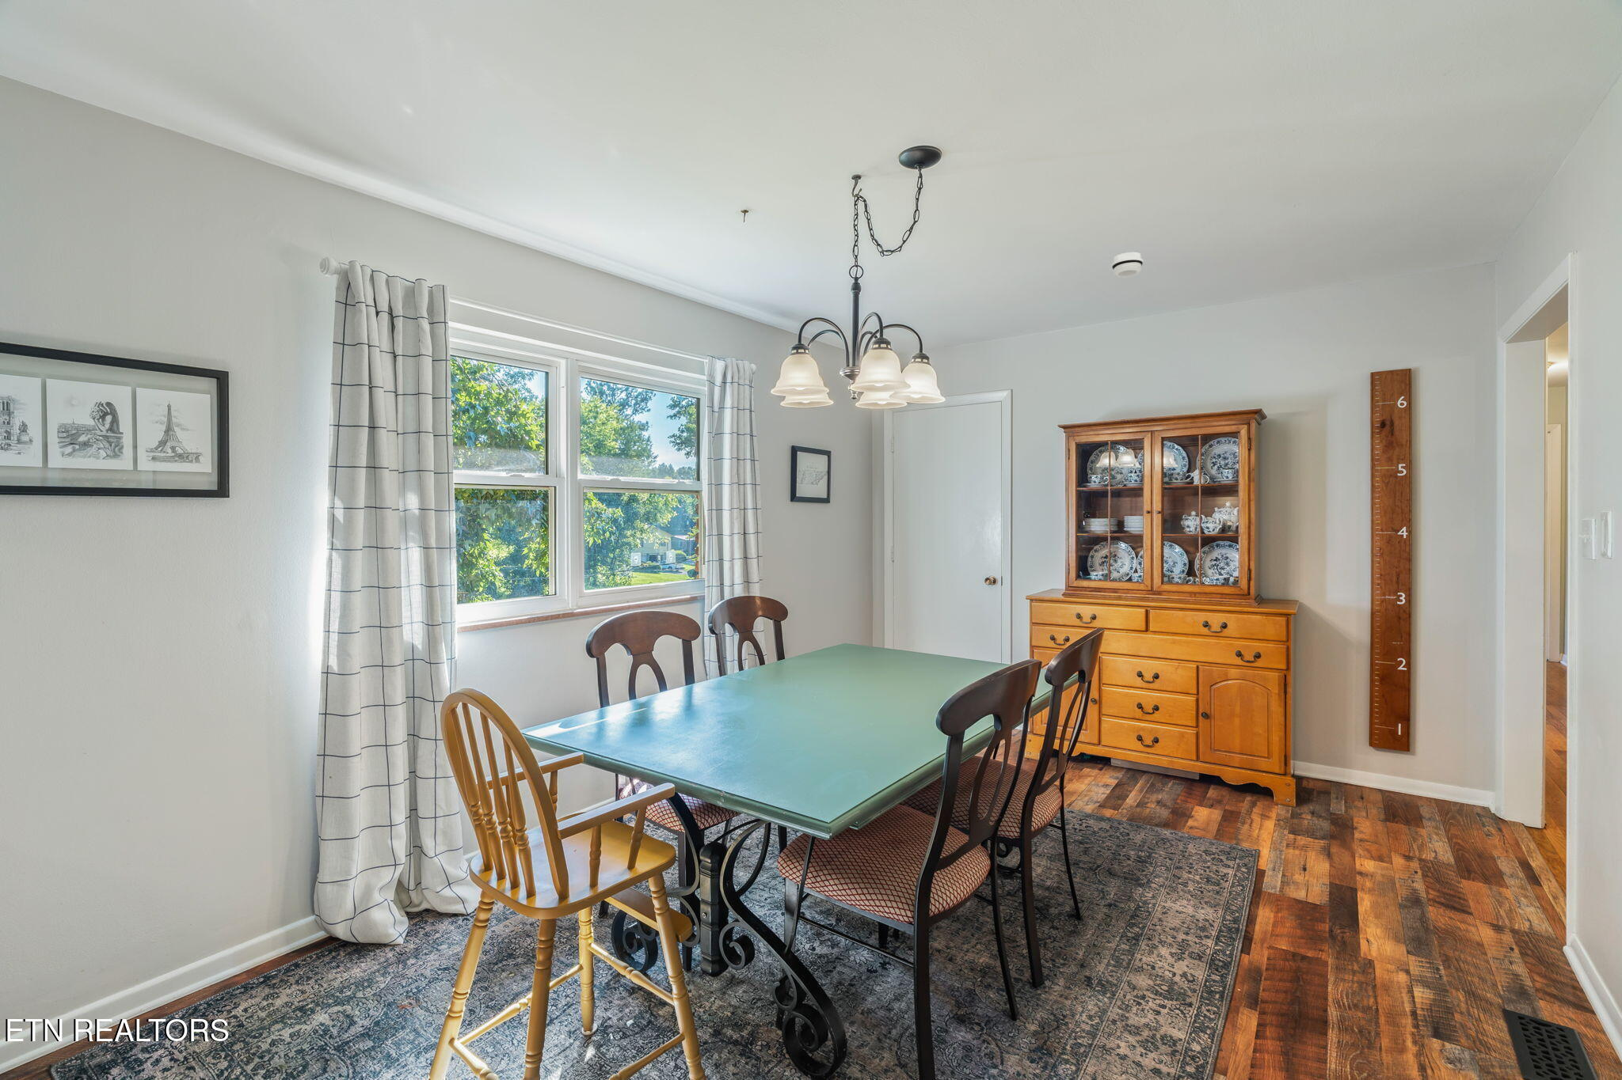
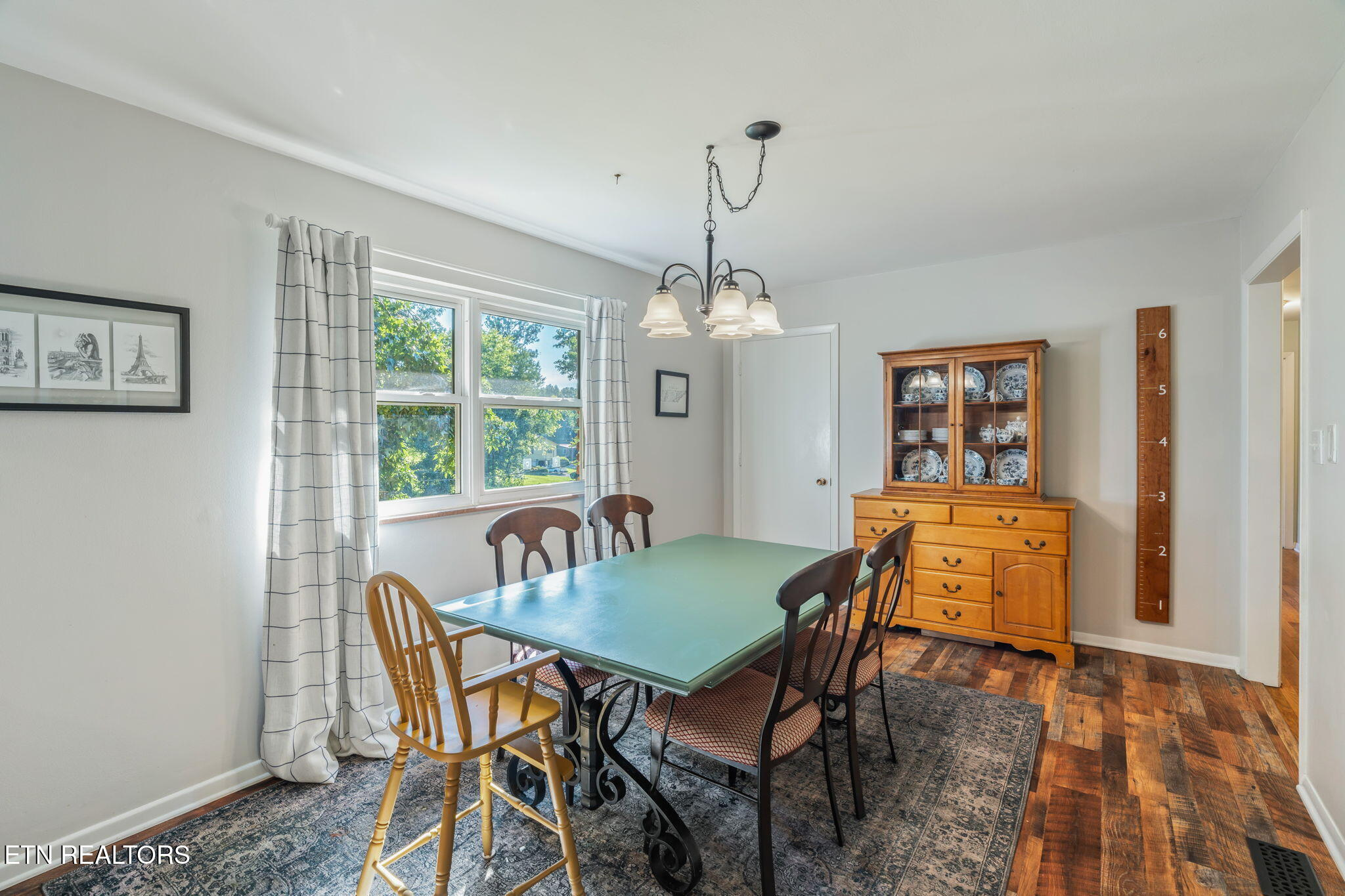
- smoke detector [1111,252,1143,277]
